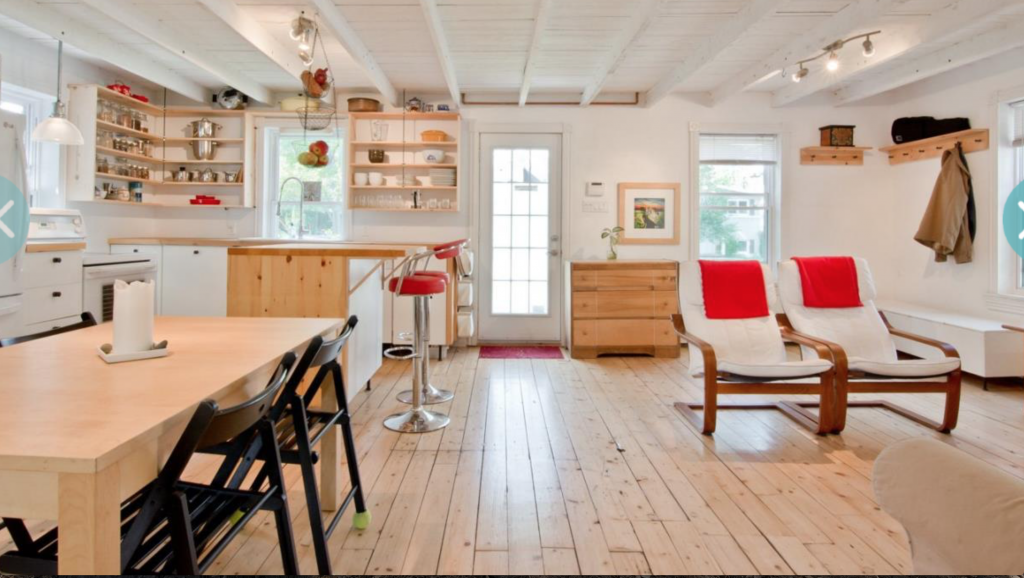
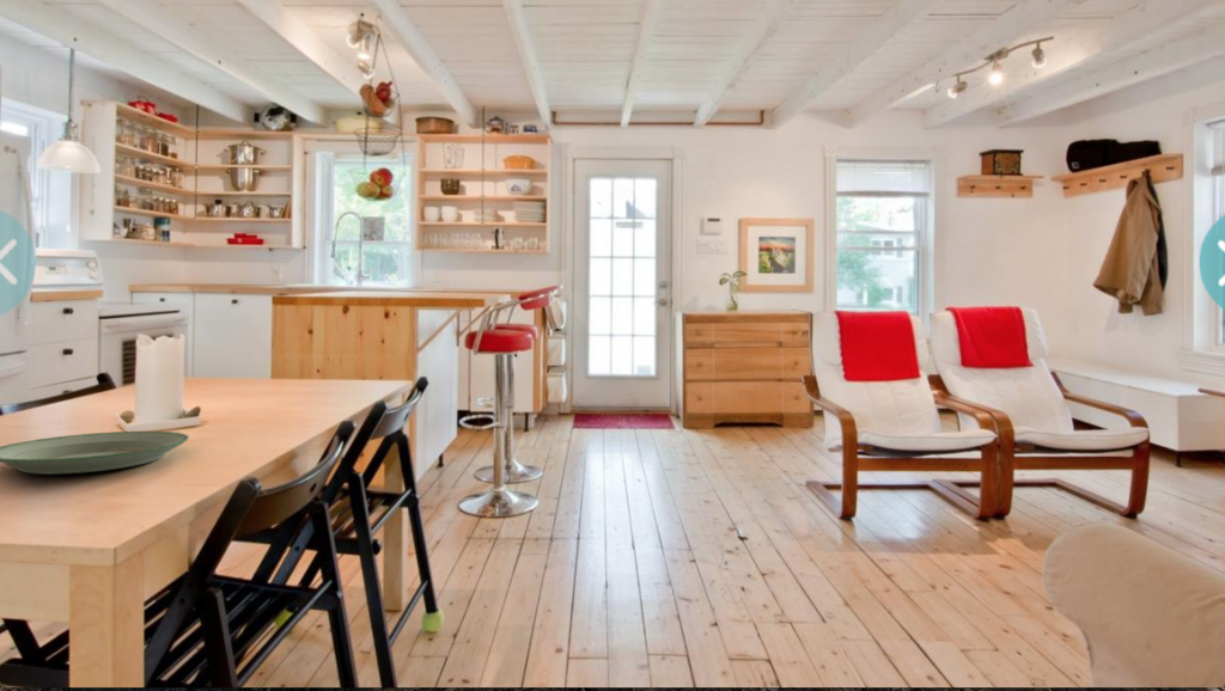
+ plate [0,430,190,476]
